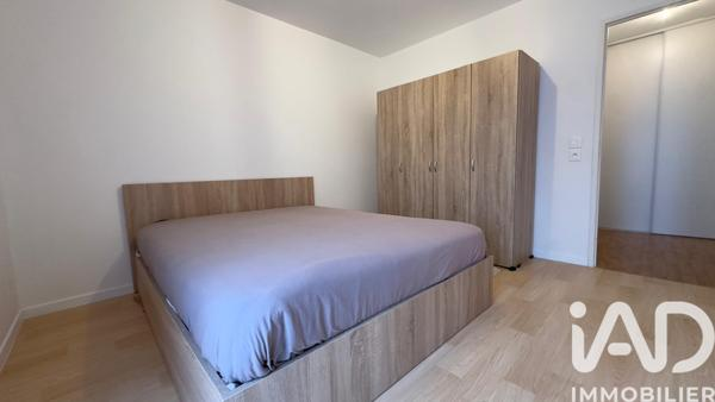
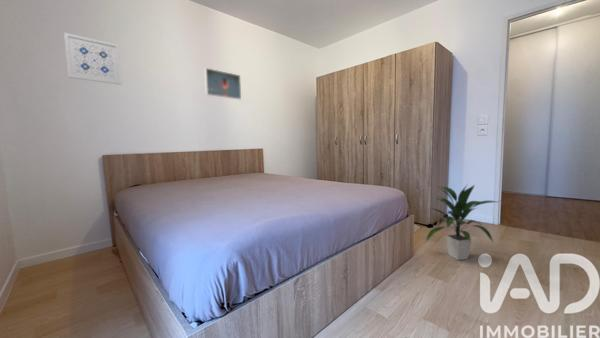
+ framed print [204,67,242,101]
+ wall art [63,32,122,86]
+ indoor plant [425,183,498,261]
